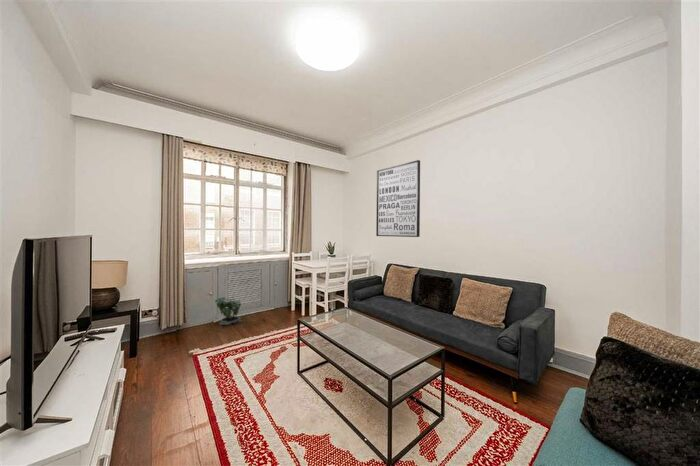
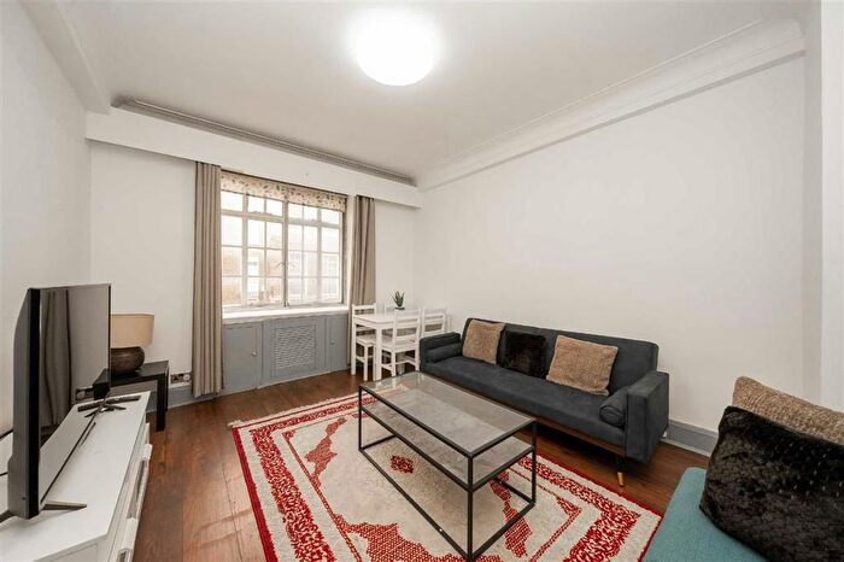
- wall art [375,159,421,238]
- potted plant [214,294,244,326]
